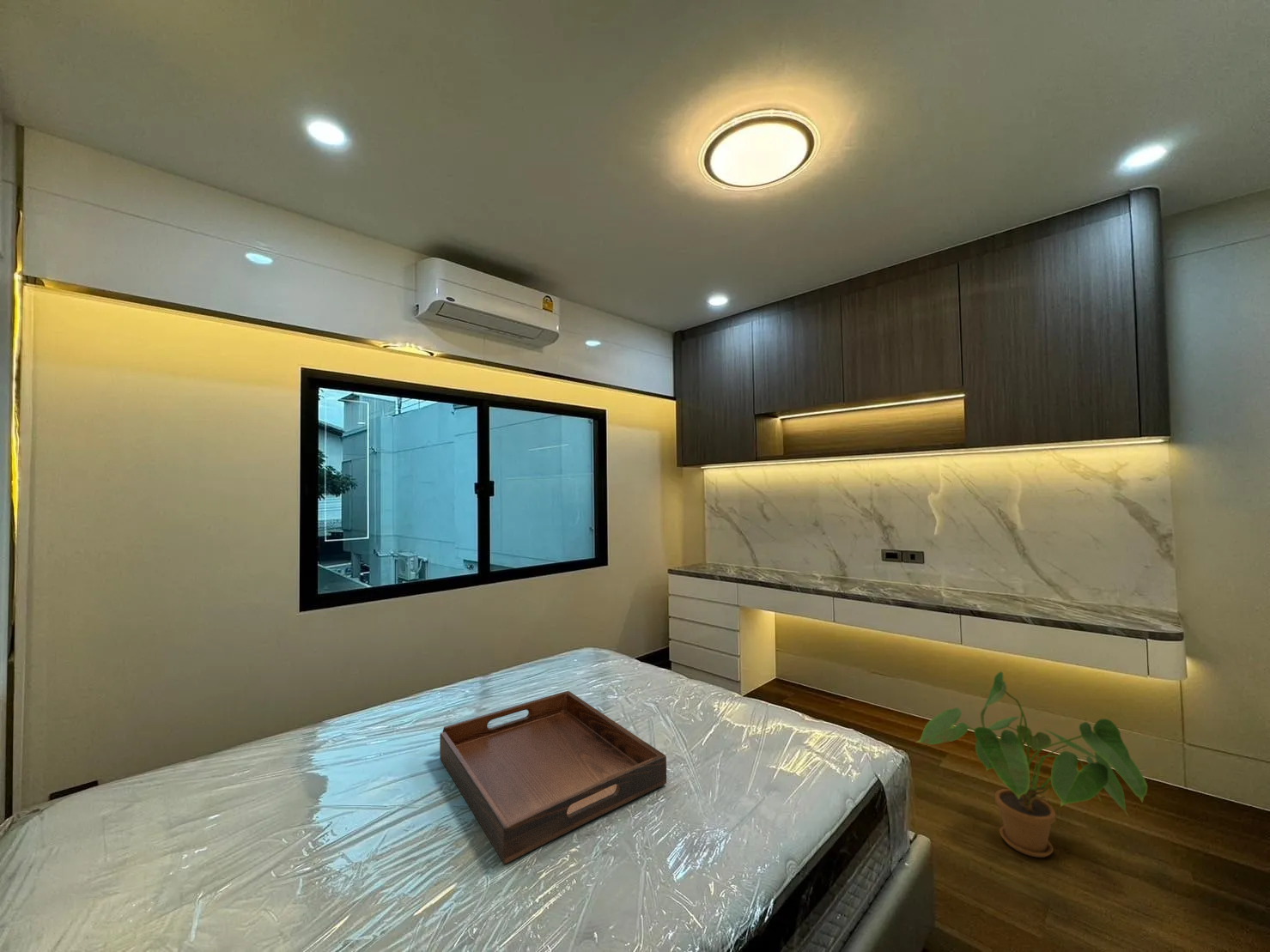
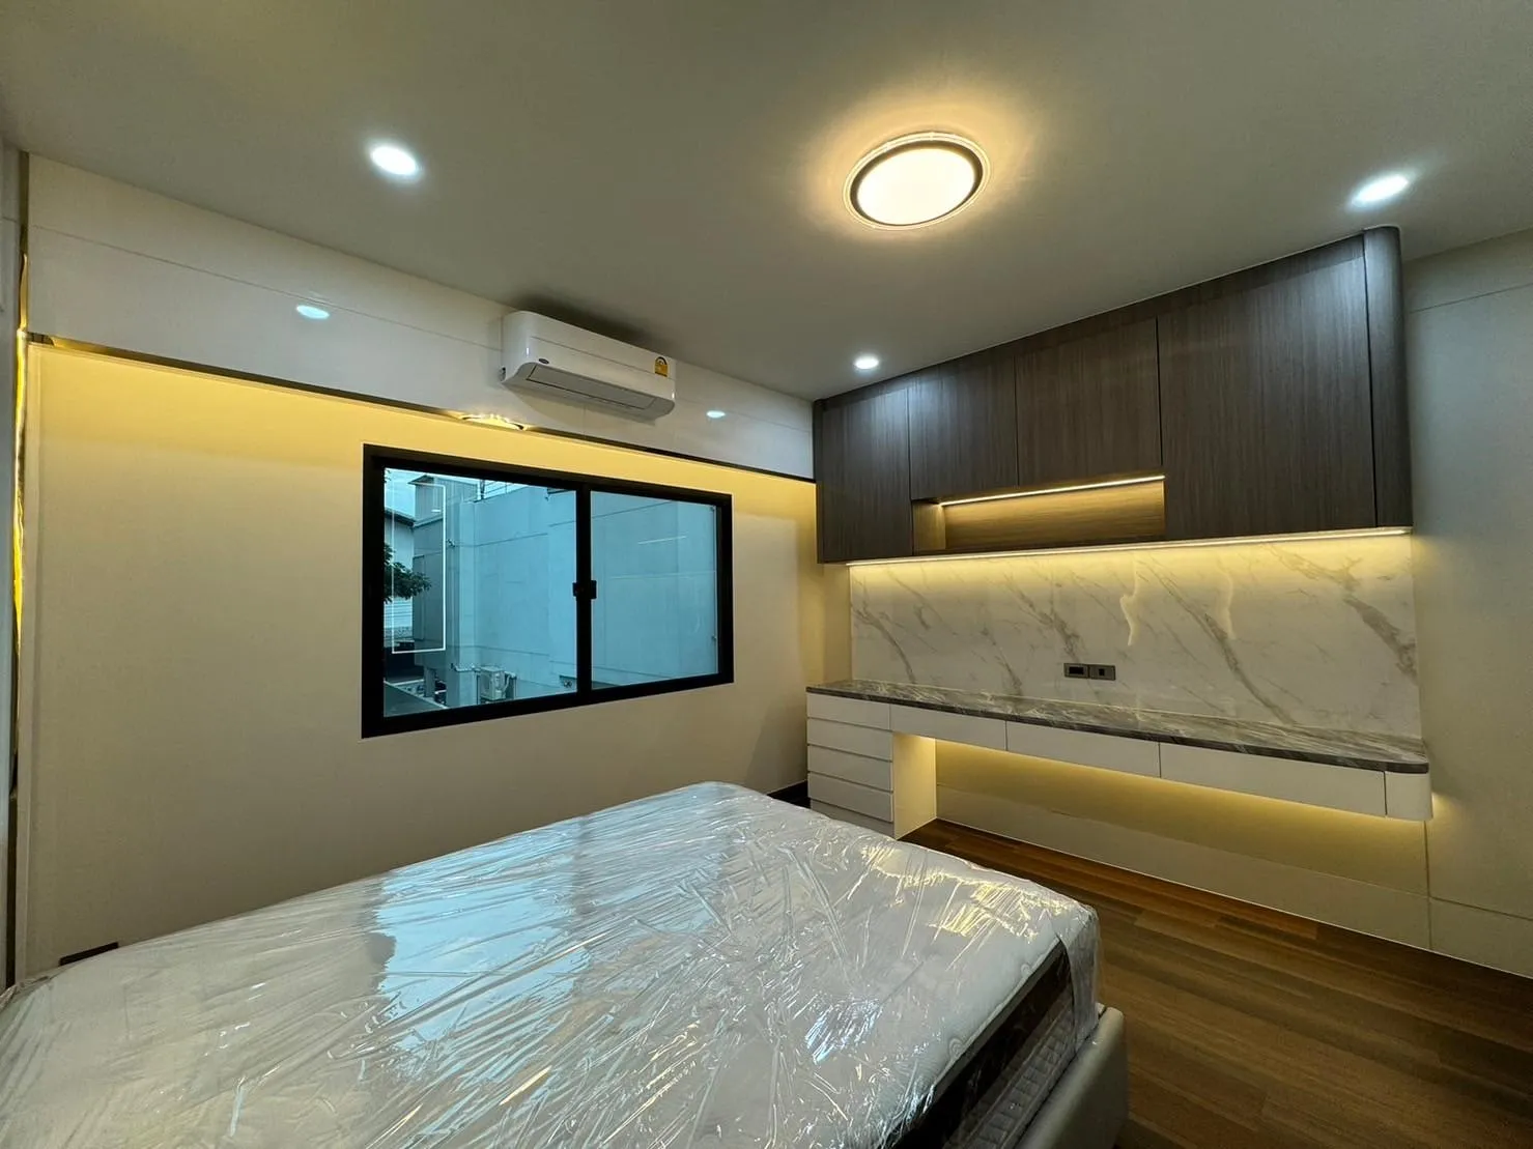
- serving tray [439,690,667,864]
- house plant [915,670,1148,858]
